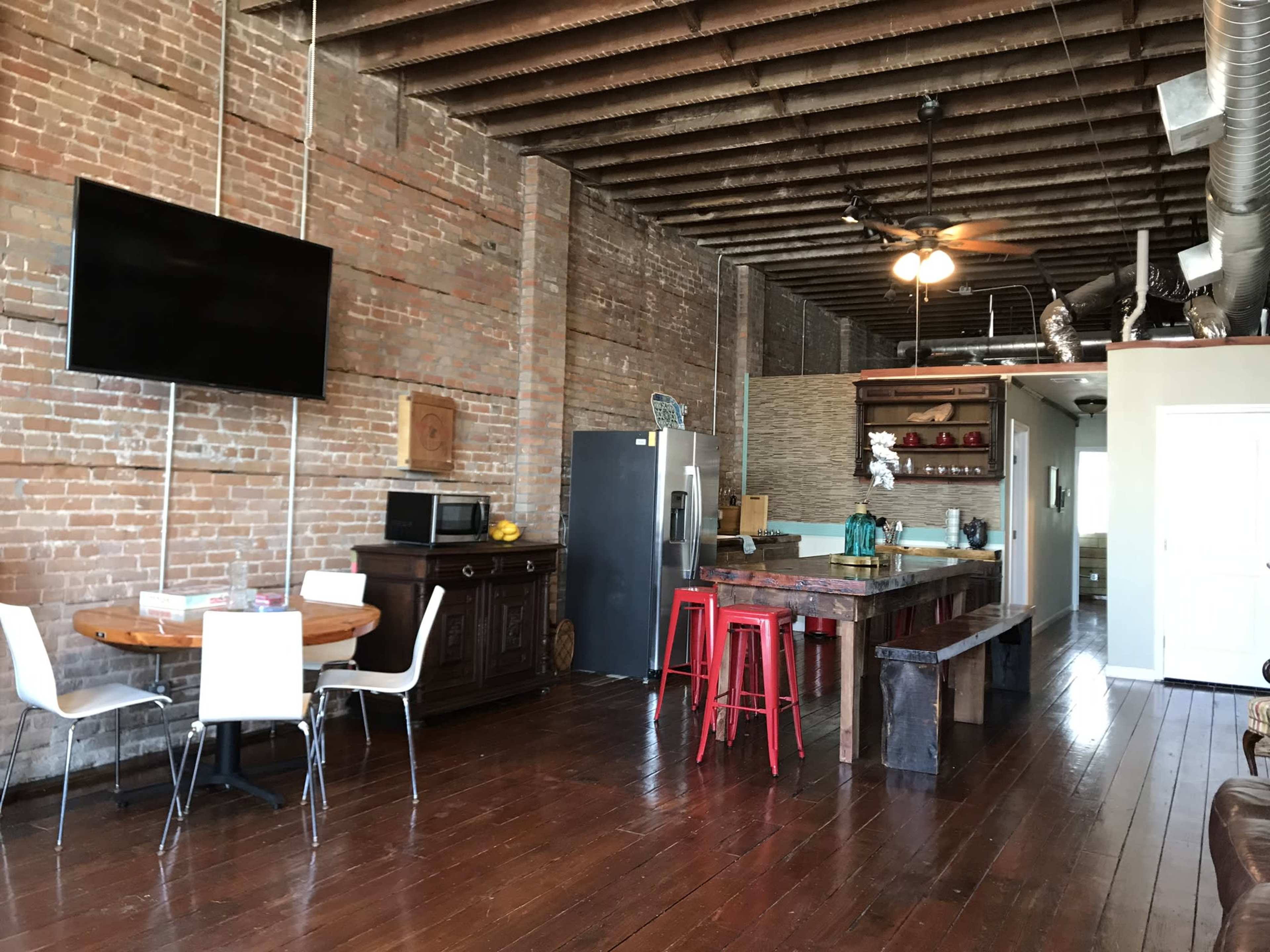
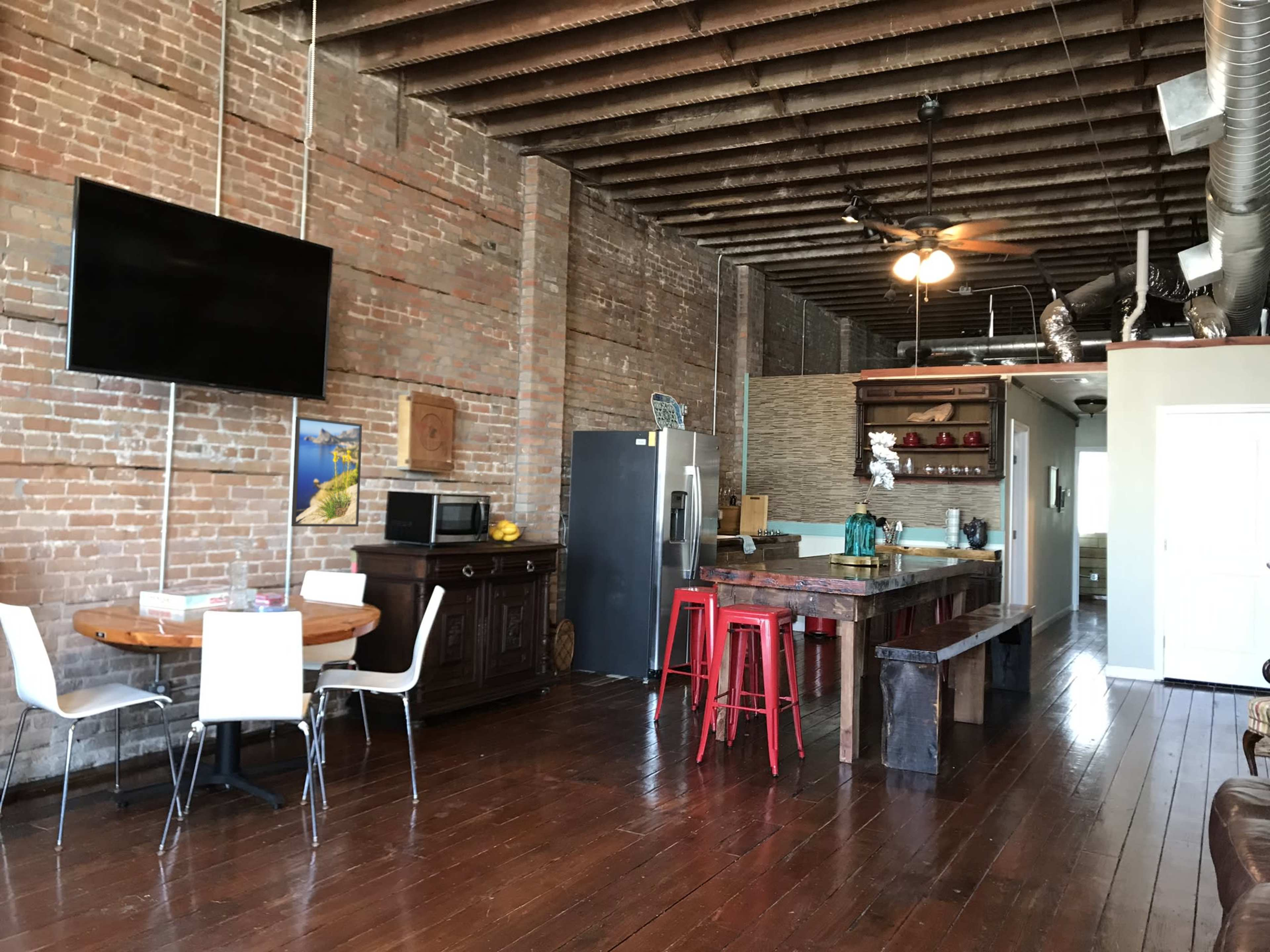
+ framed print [291,416,362,527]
